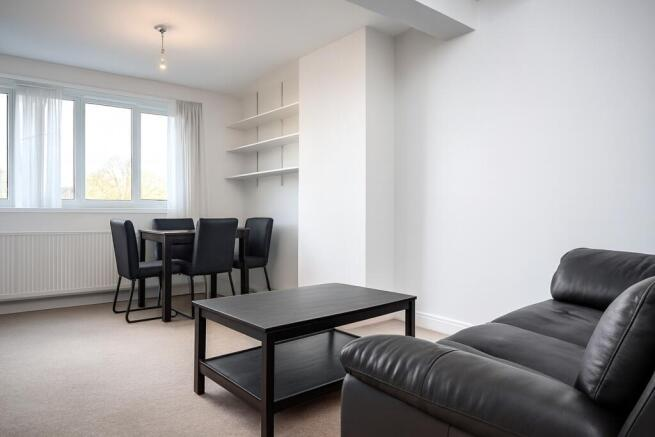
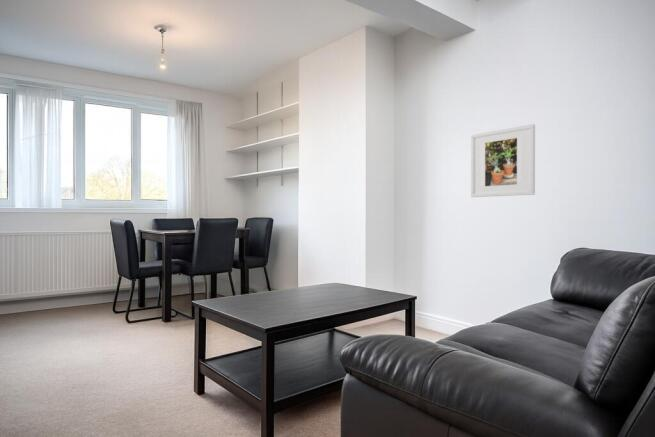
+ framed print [470,123,536,198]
